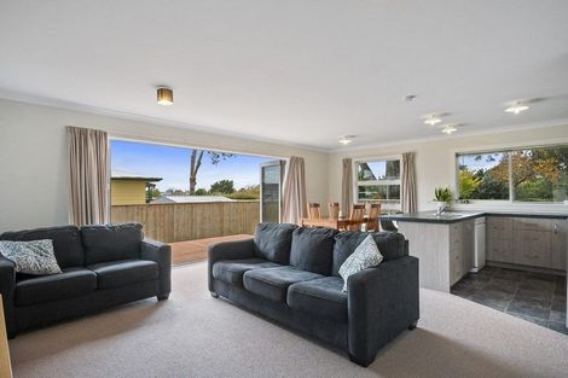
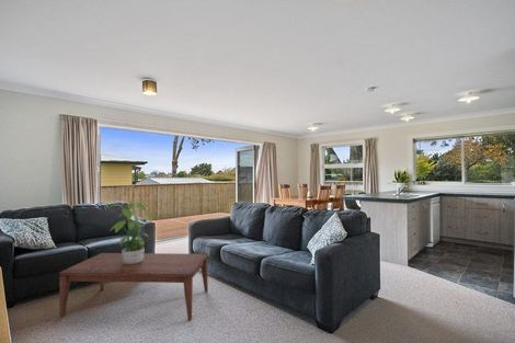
+ potted plant [108,201,156,264]
+ coffee table [58,252,209,321]
